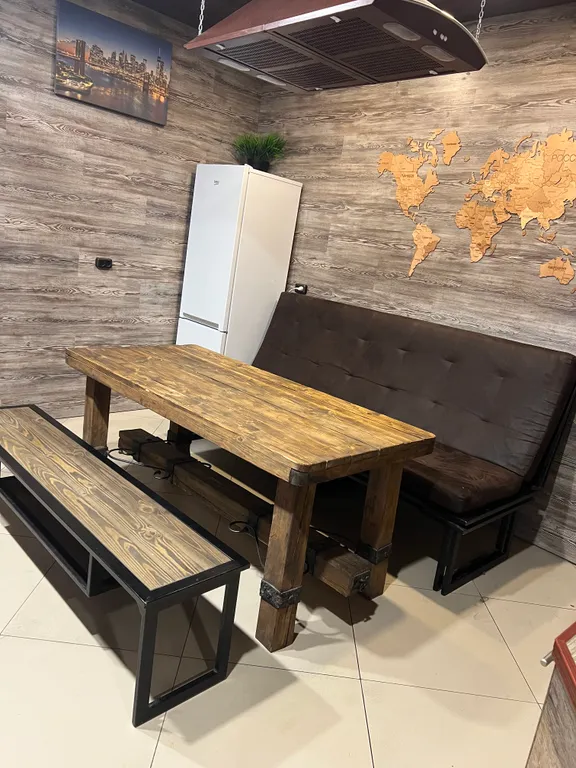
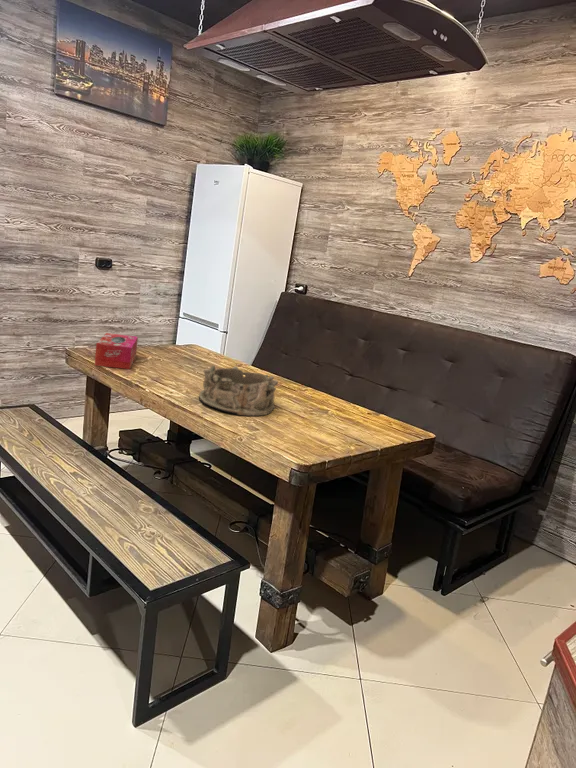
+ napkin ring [198,364,279,417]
+ tissue box [94,332,139,370]
